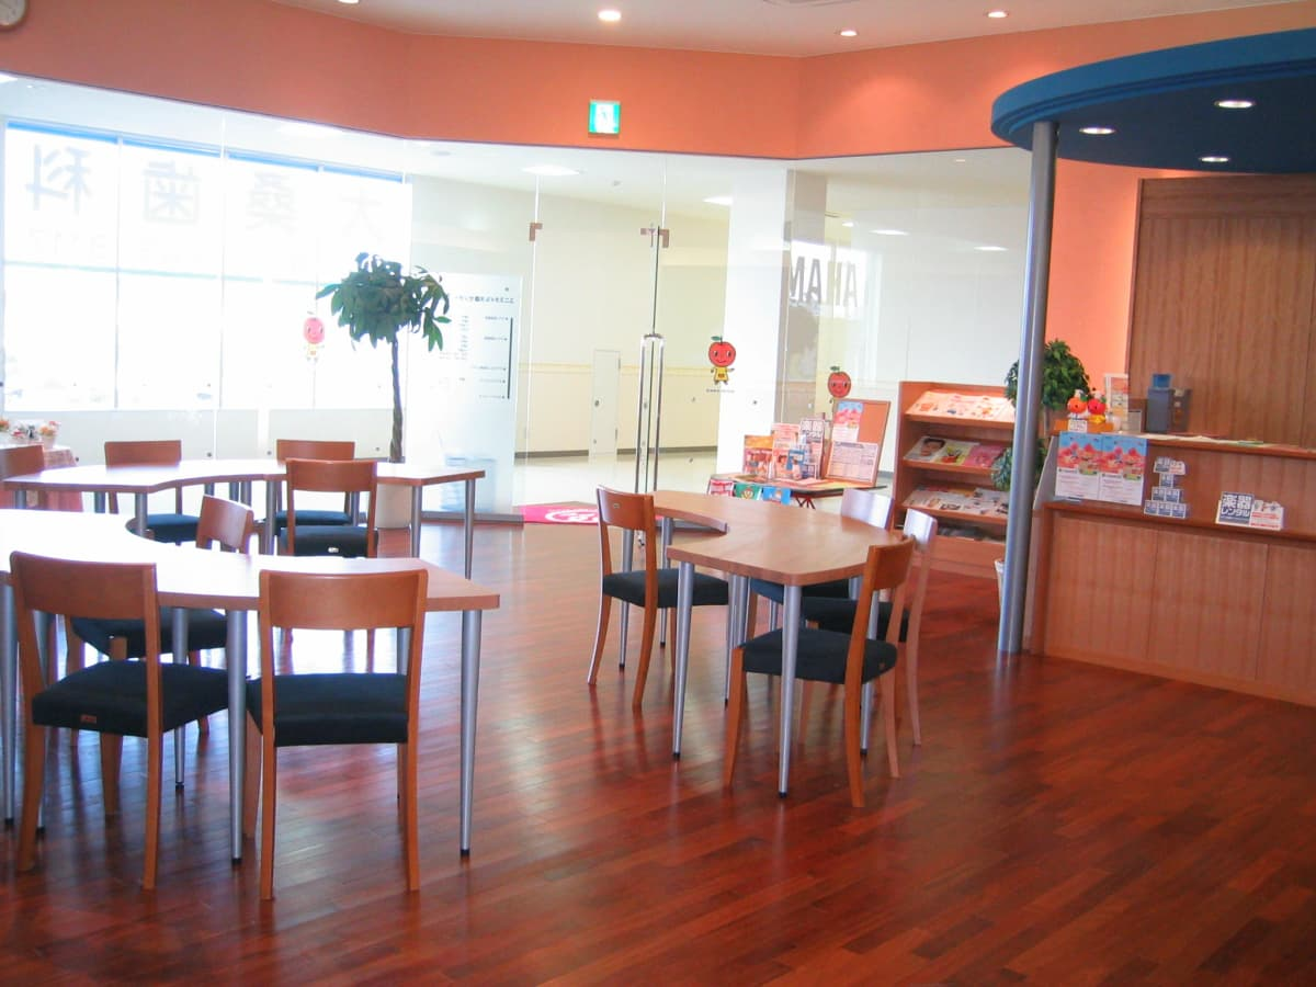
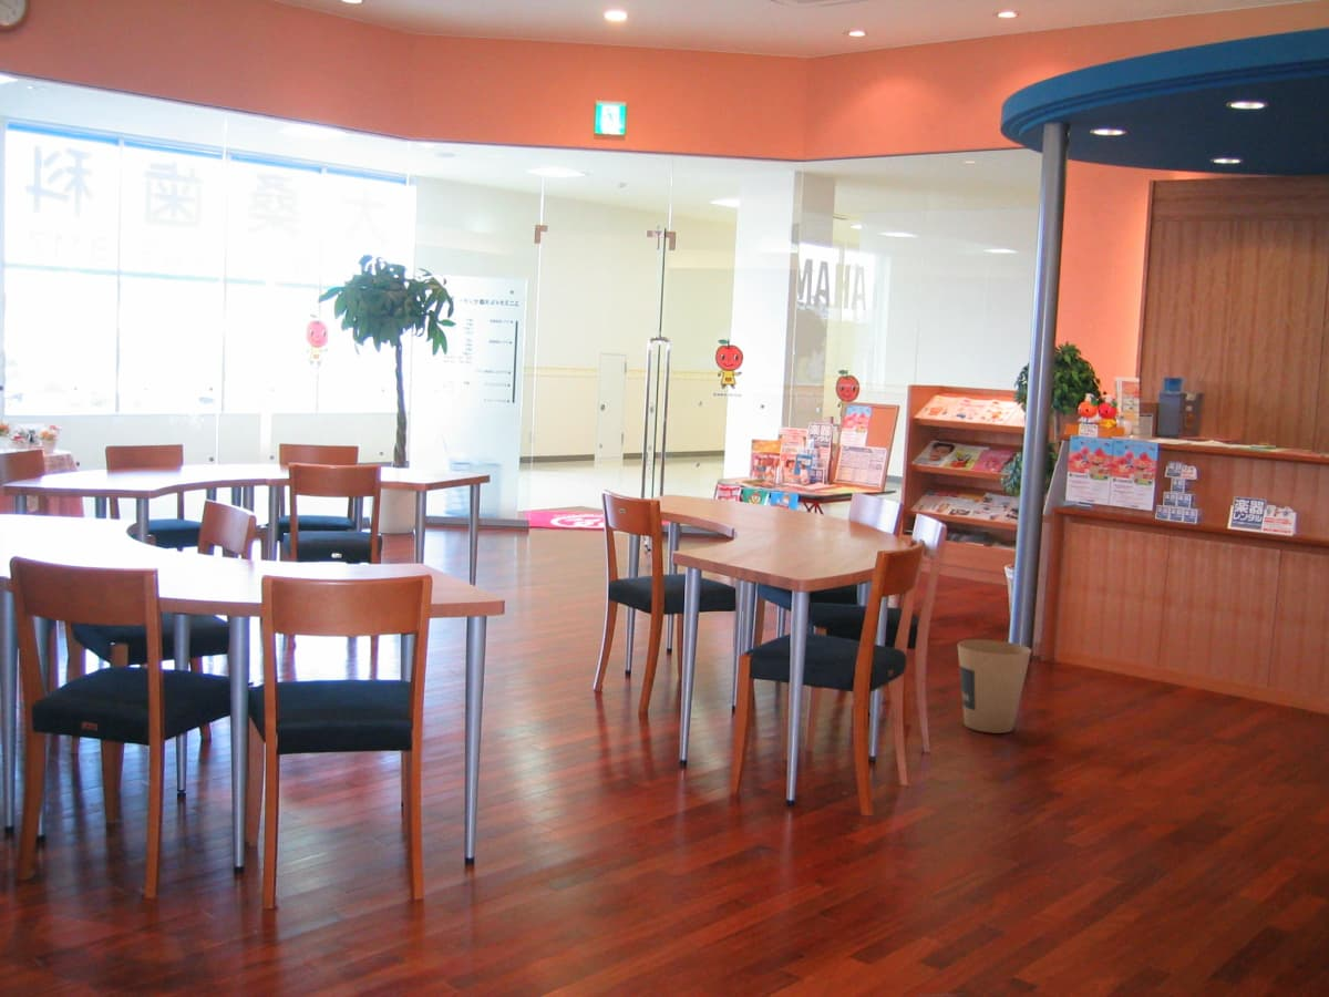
+ trash can [957,638,1032,734]
